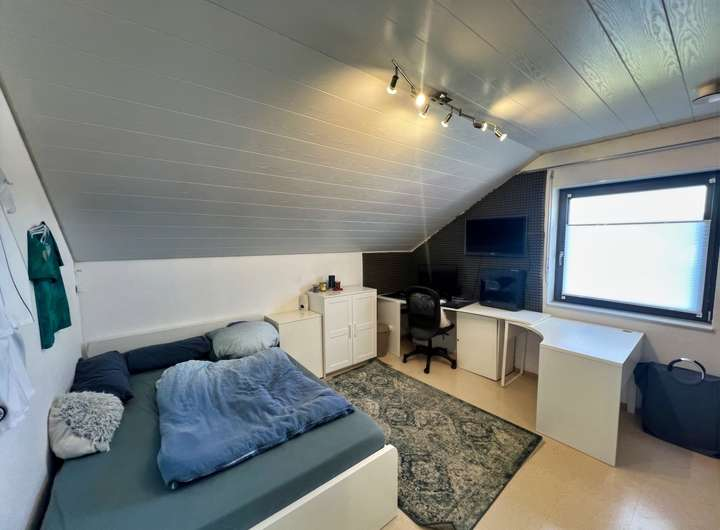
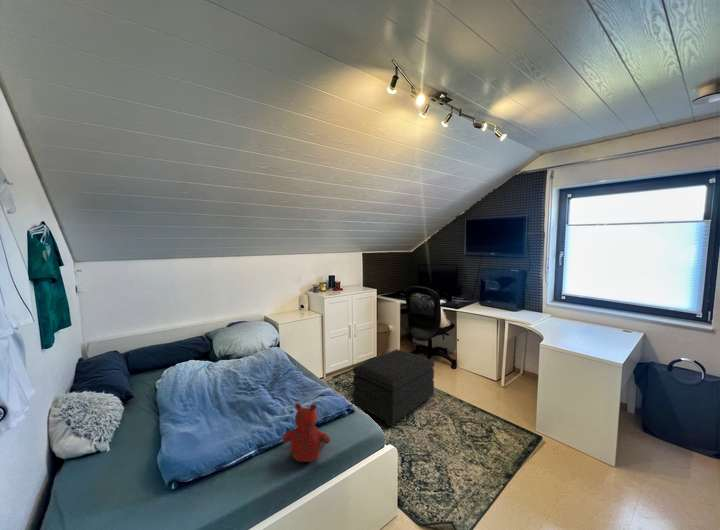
+ teddy bear [281,402,331,463]
+ footstool [352,348,435,428]
